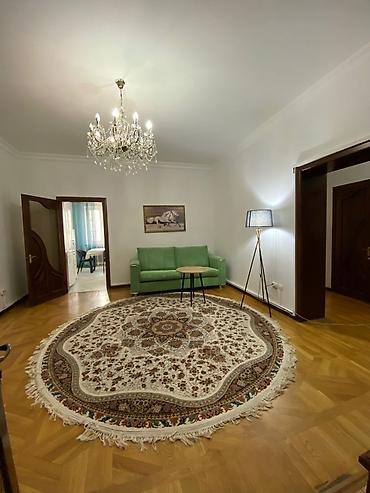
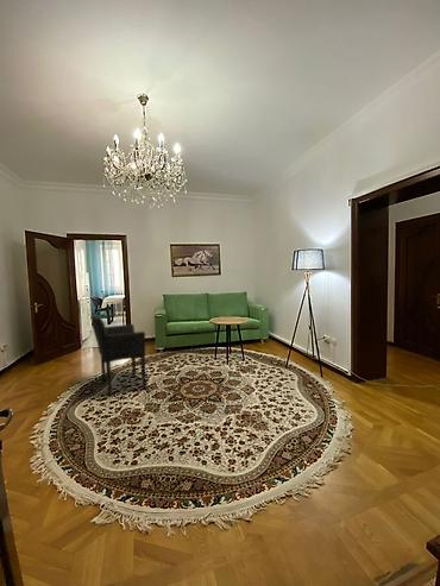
+ armchair [89,311,147,397]
